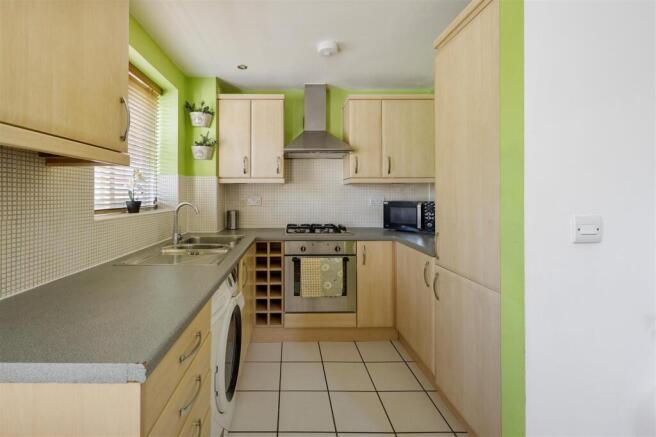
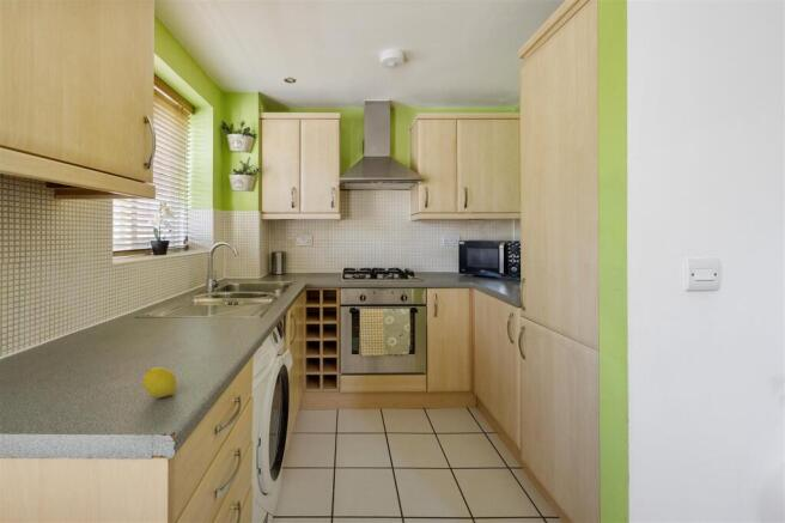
+ fruit [141,366,177,399]
